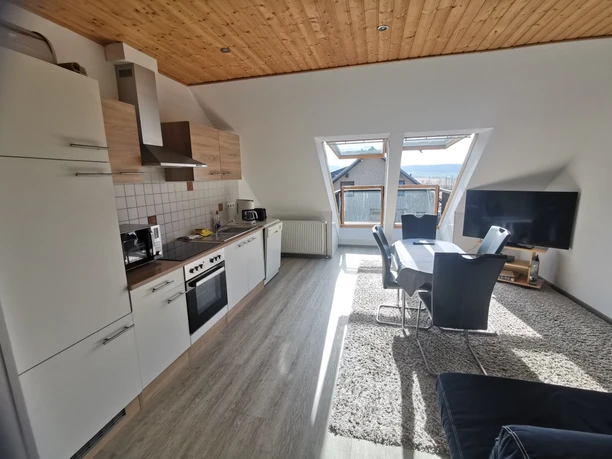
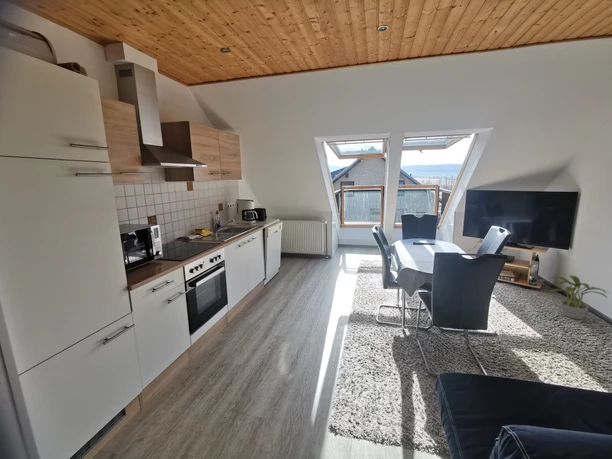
+ potted plant [547,274,609,320]
